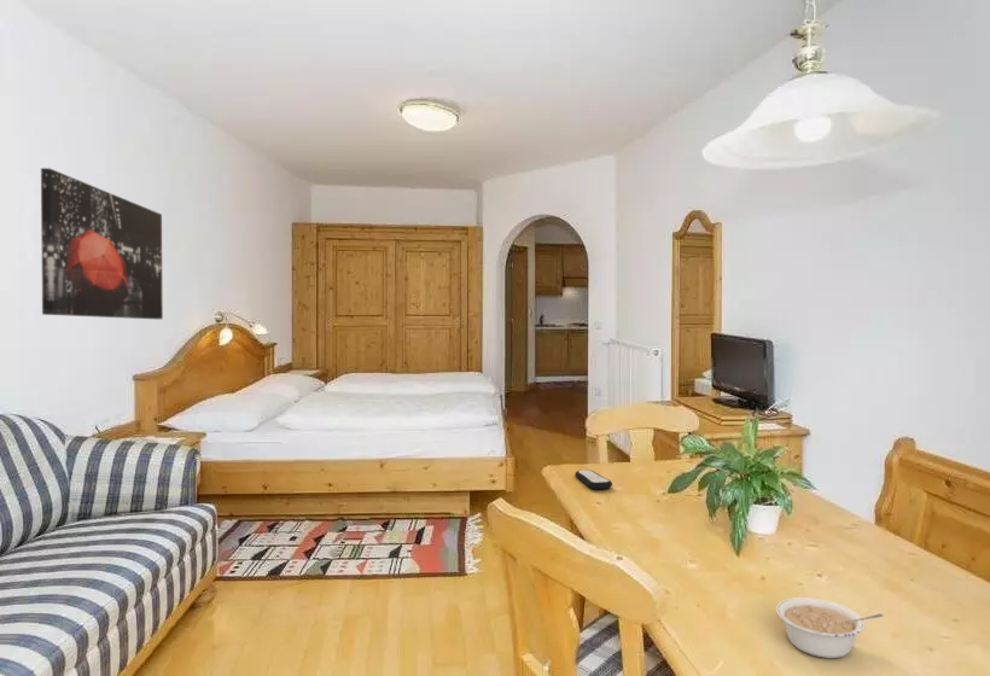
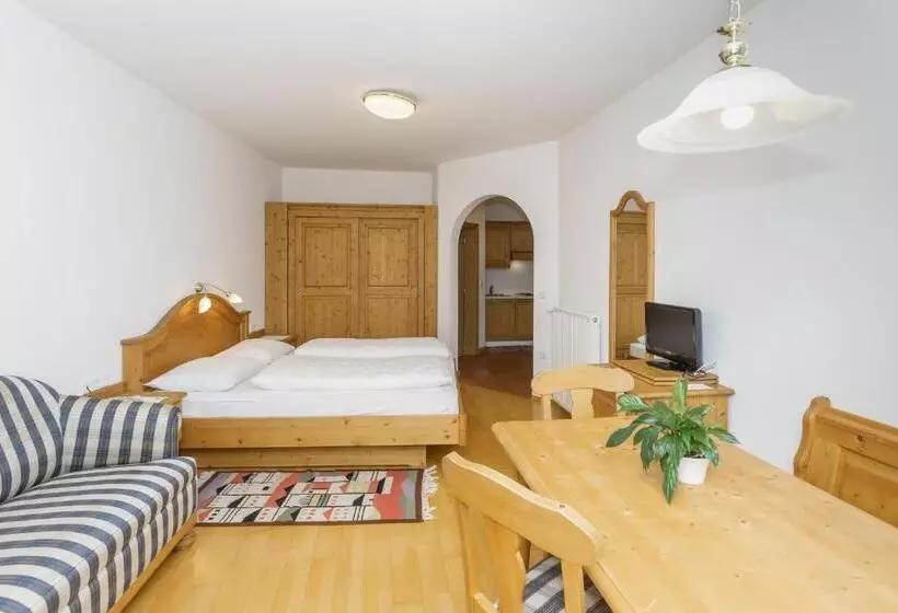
- wall art [40,167,164,320]
- legume [775,596,885,659]
- remote control [573,468,613,490]
